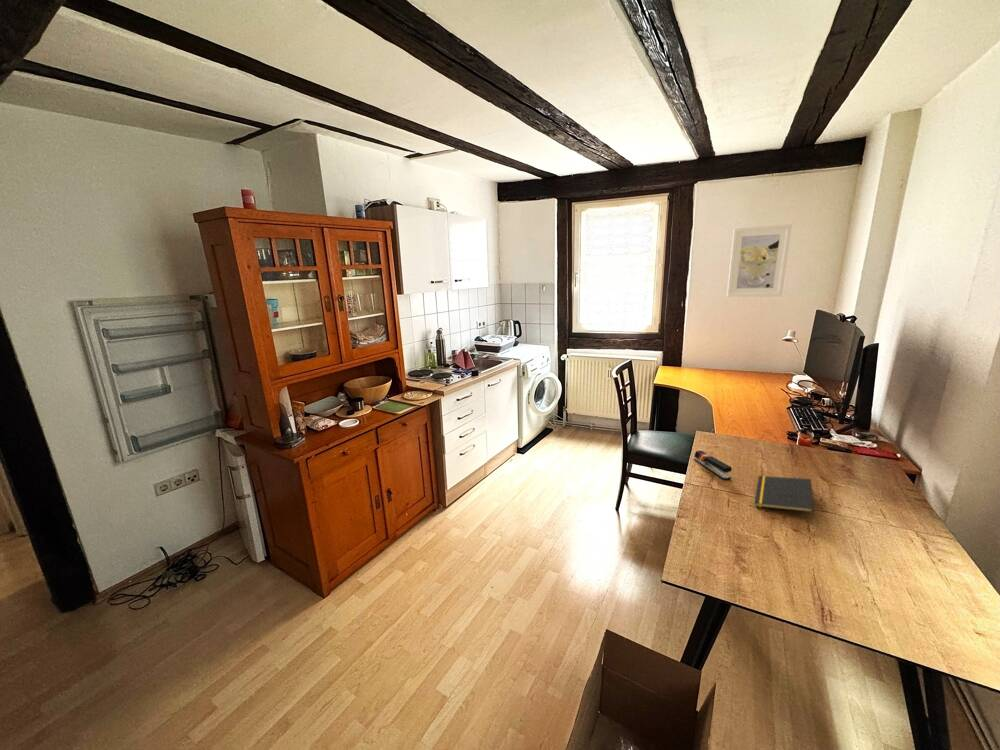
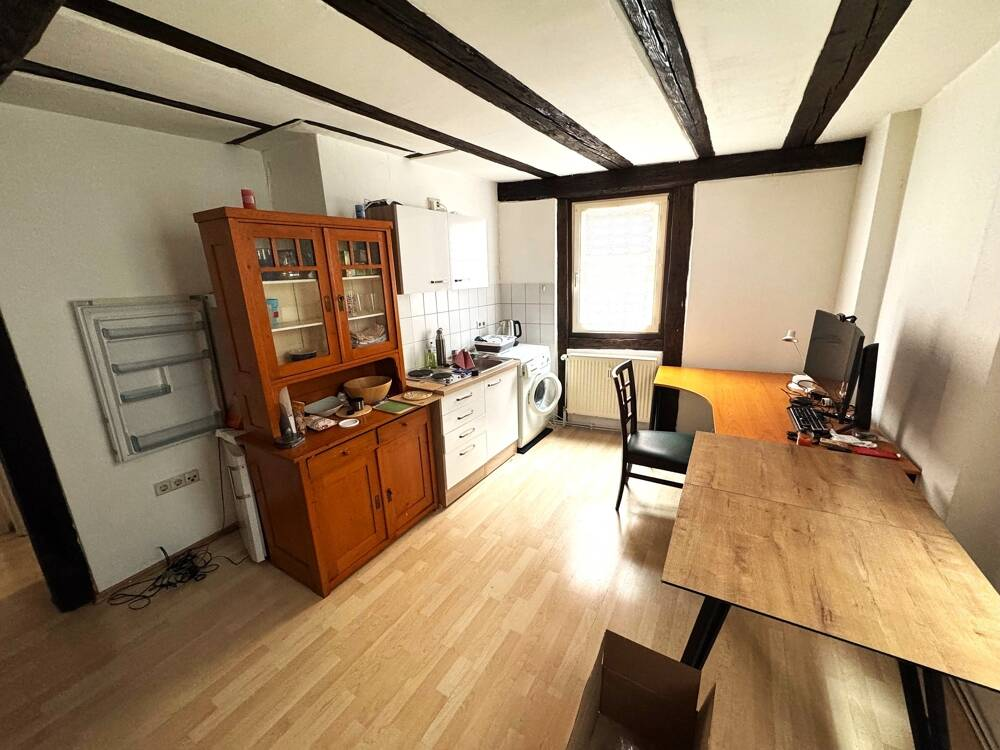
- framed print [726,224,793,297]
- stapler [693,450,733,481]
- notepad [753,475,815,513]
